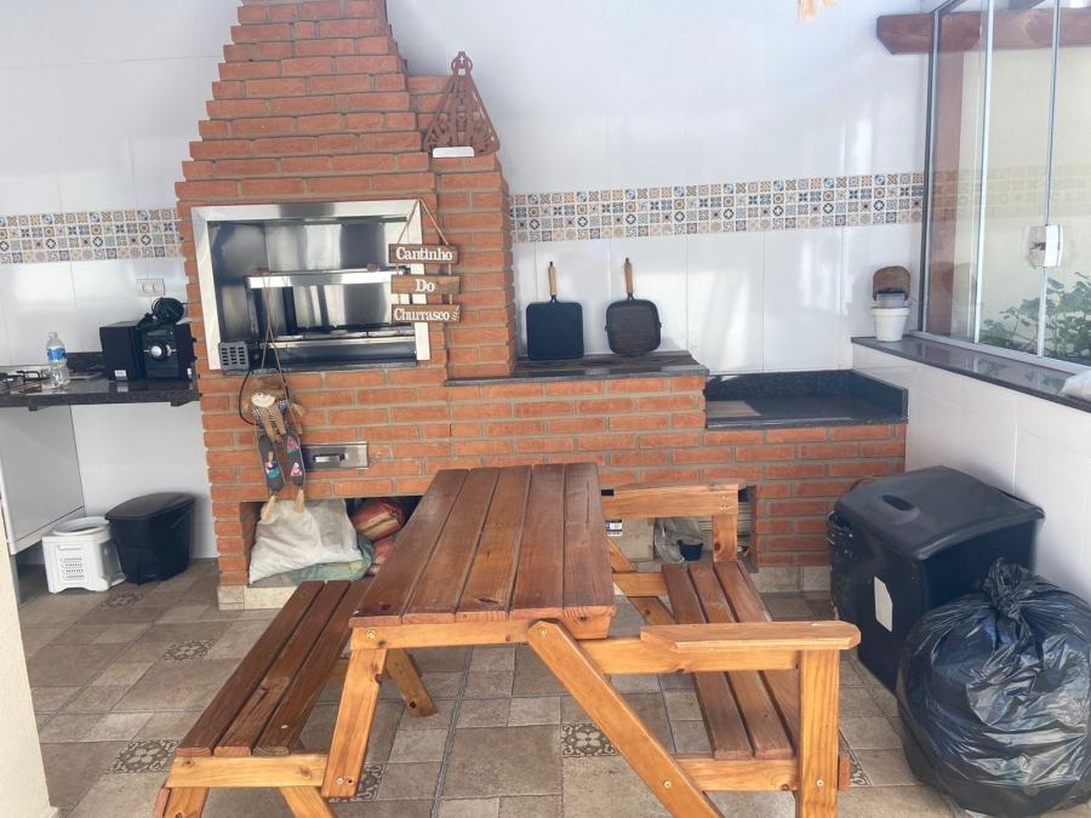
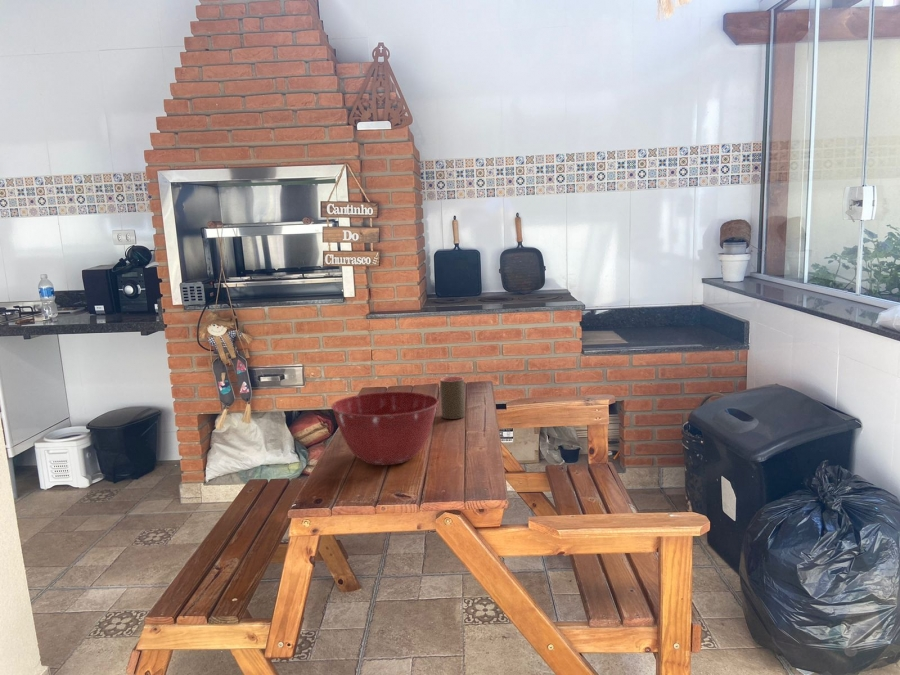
+ mixing bowl [330,391,439,466]
+ cup [439,376,466,420]
